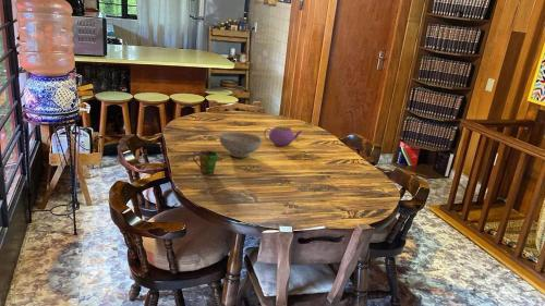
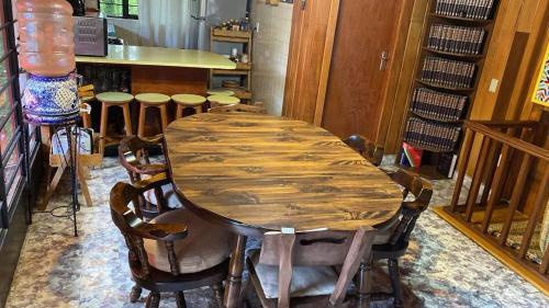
- cup [192,149,219,175]
- decorative bowl [218,131,264,159]
- teapot [263,126,303,147]
